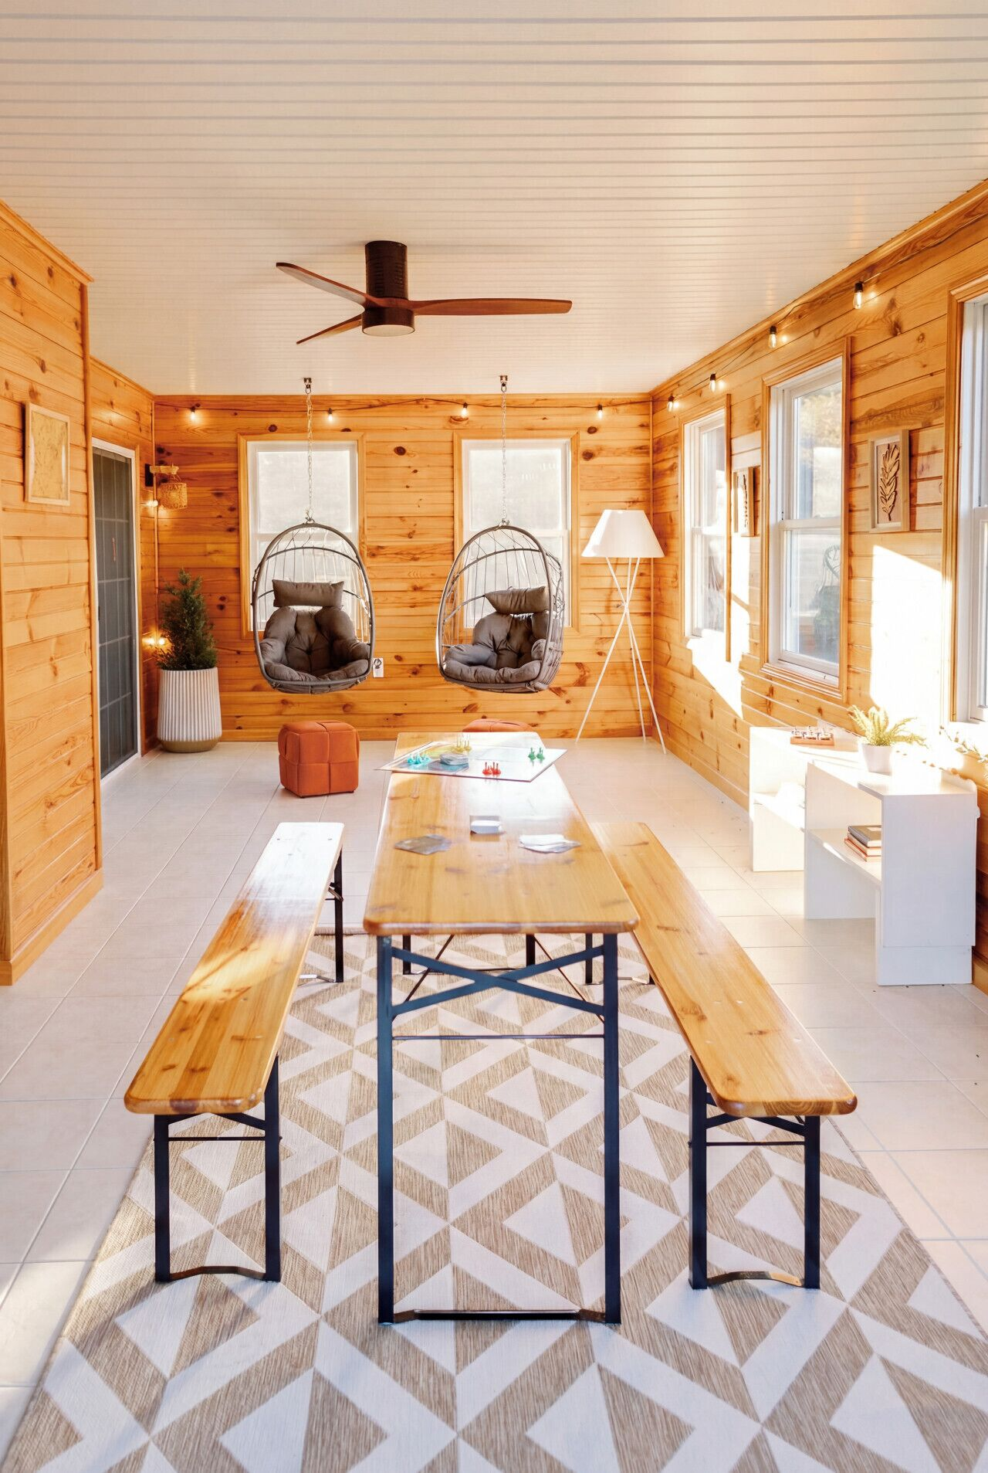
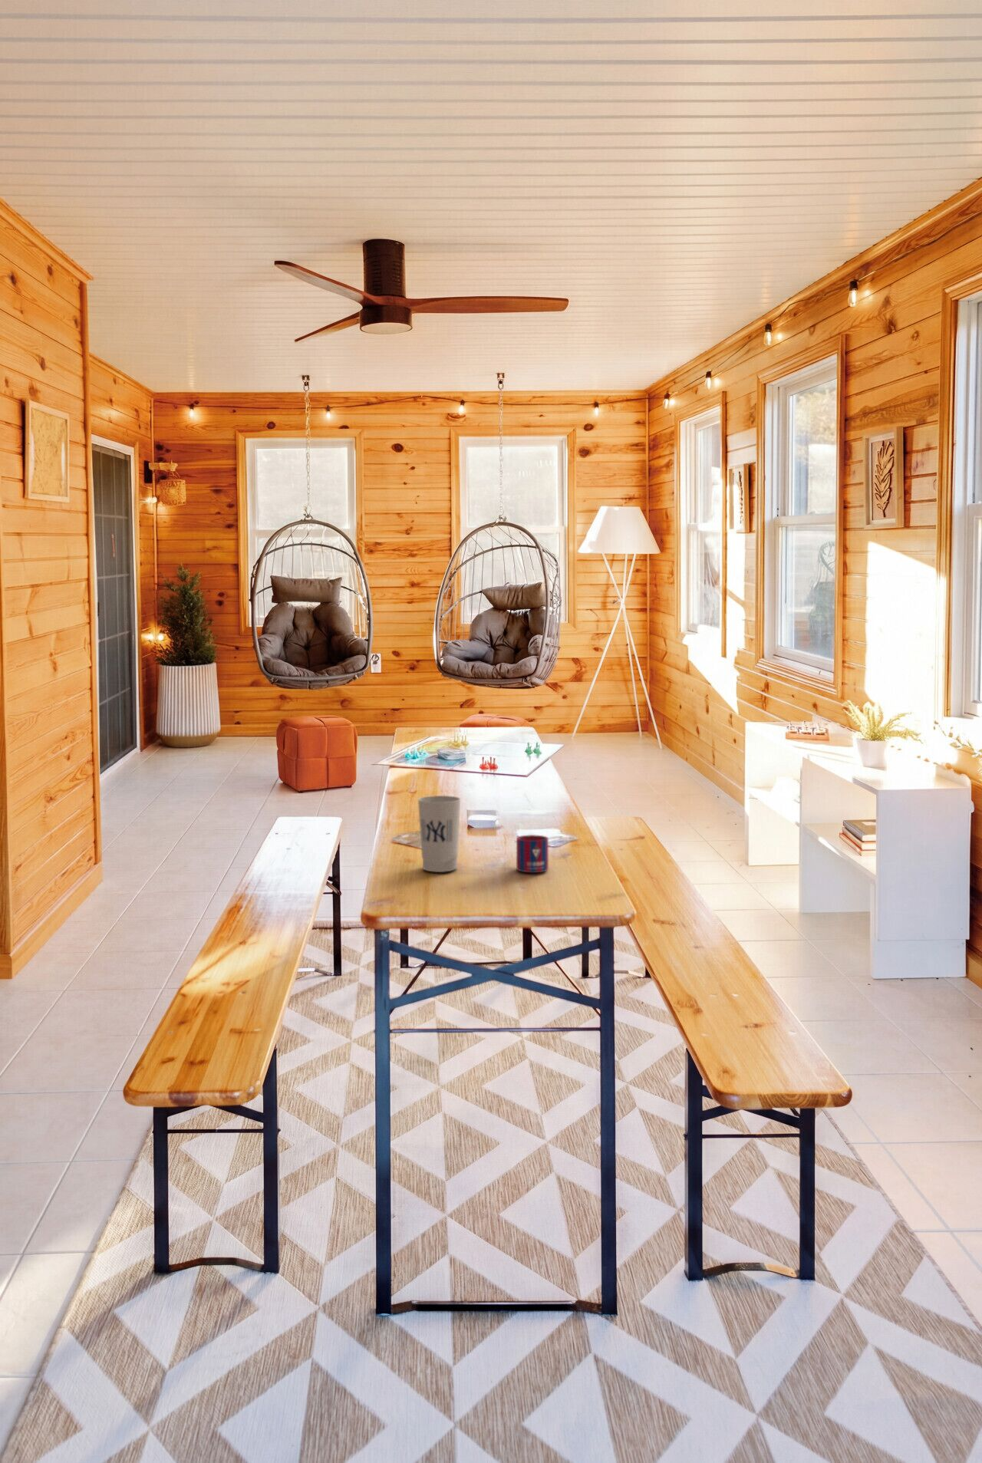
+ mug [515,834,549,873]
+ cup [418,795,461,873]
